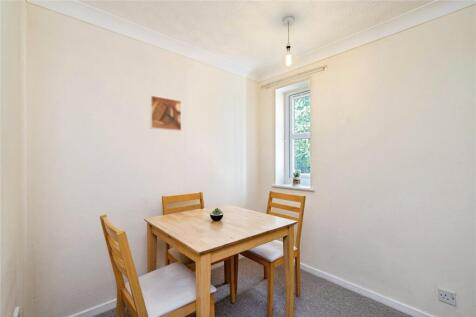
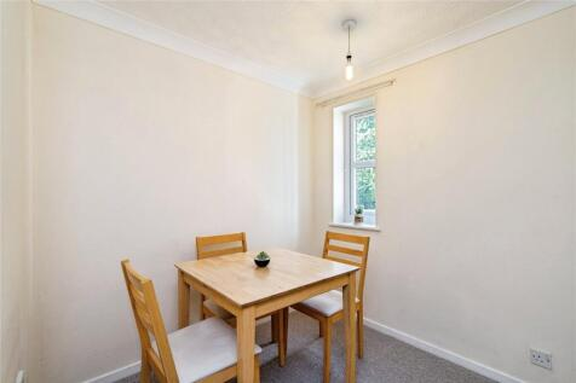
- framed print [149,94,182,132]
